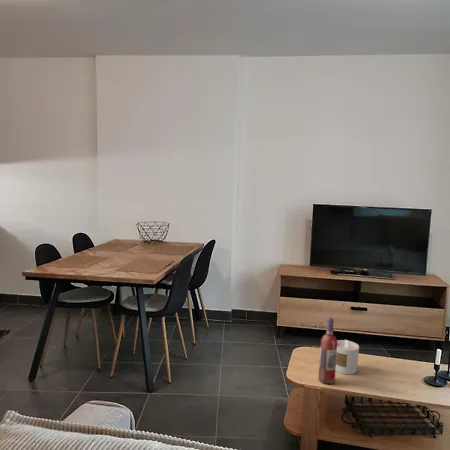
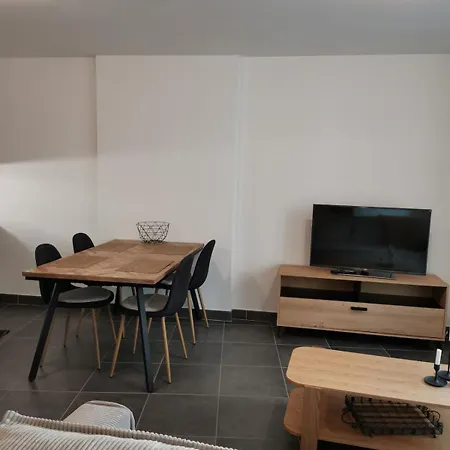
- wine bottle [318,317,338,385]
- candle [335,339,360,375]
